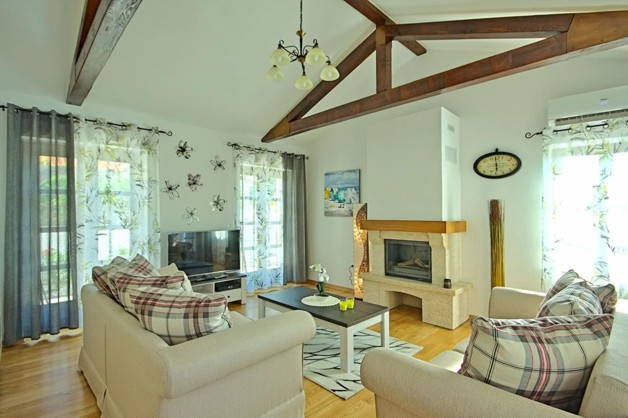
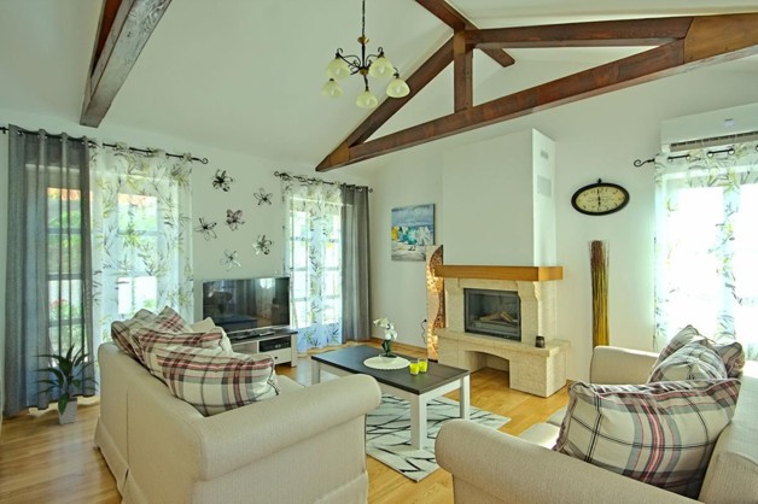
+ indoor plant [28,341,101,426]
